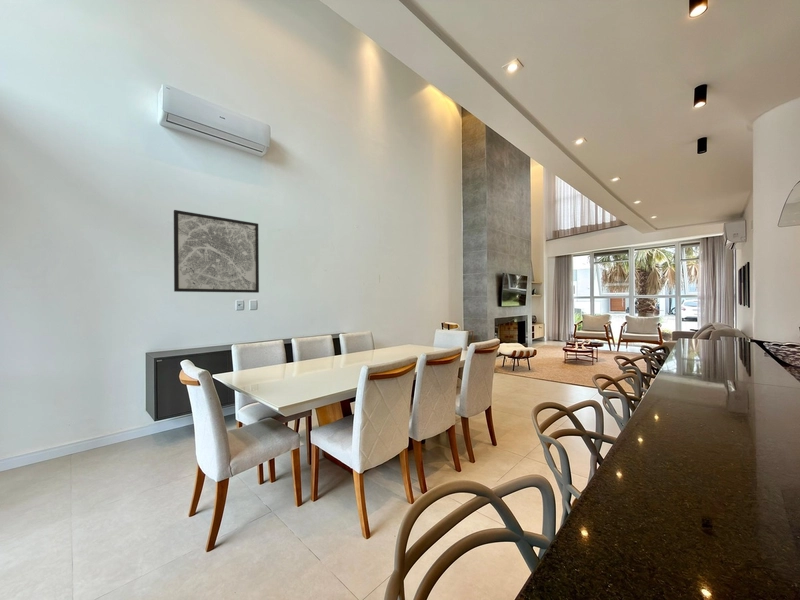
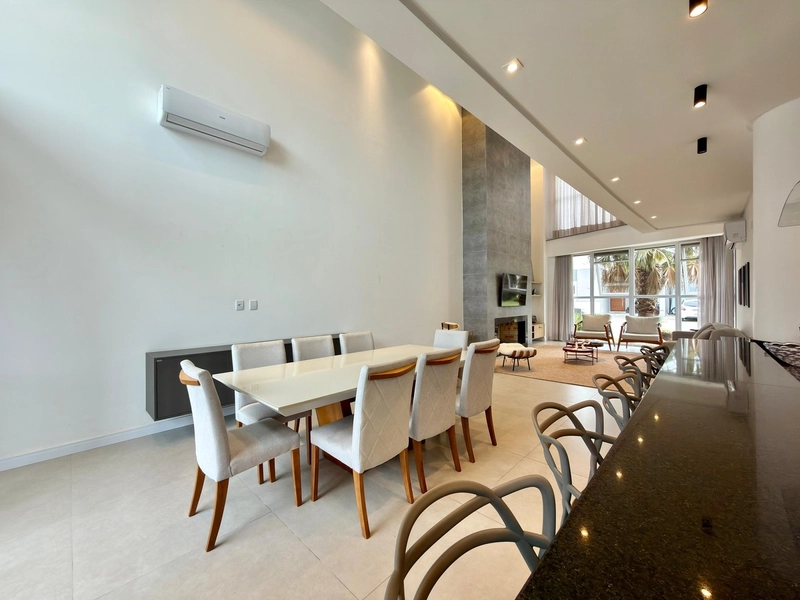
- wall art [173,209,260,294]
